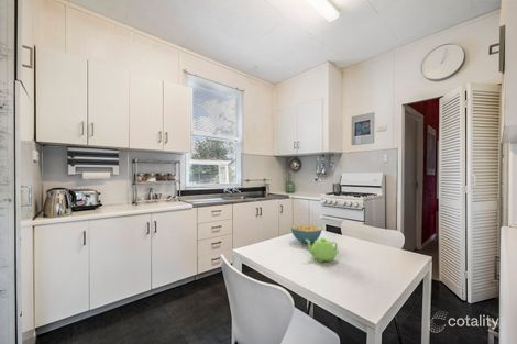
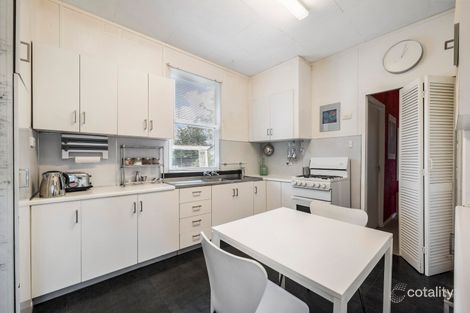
- cereal bowl [290,223,322,245]
- teapot [306,237,340,264]
